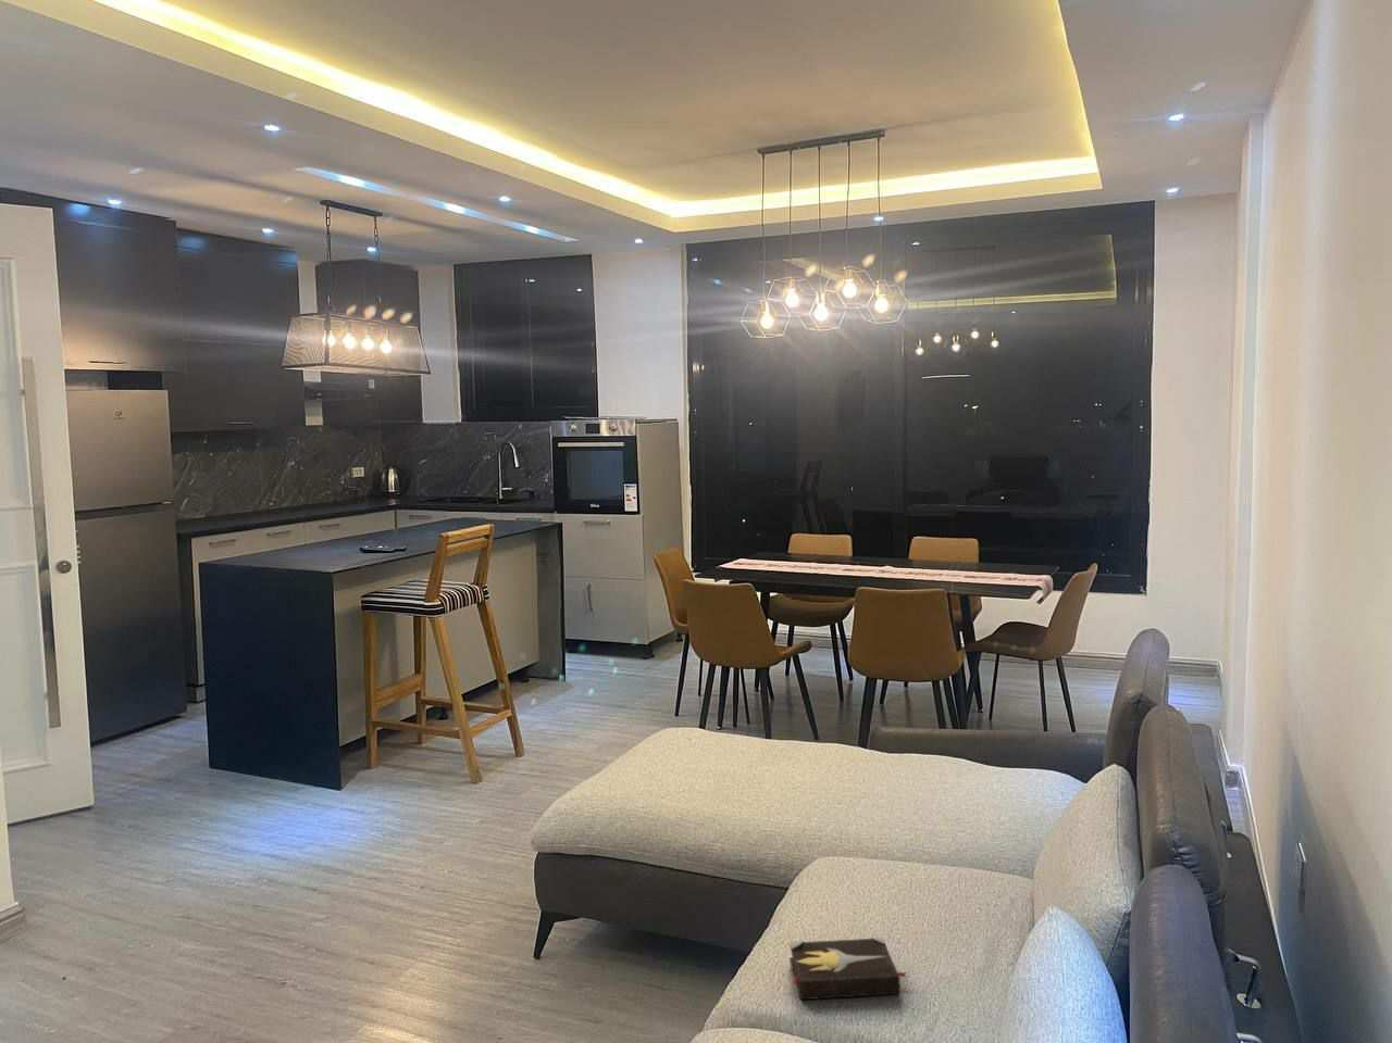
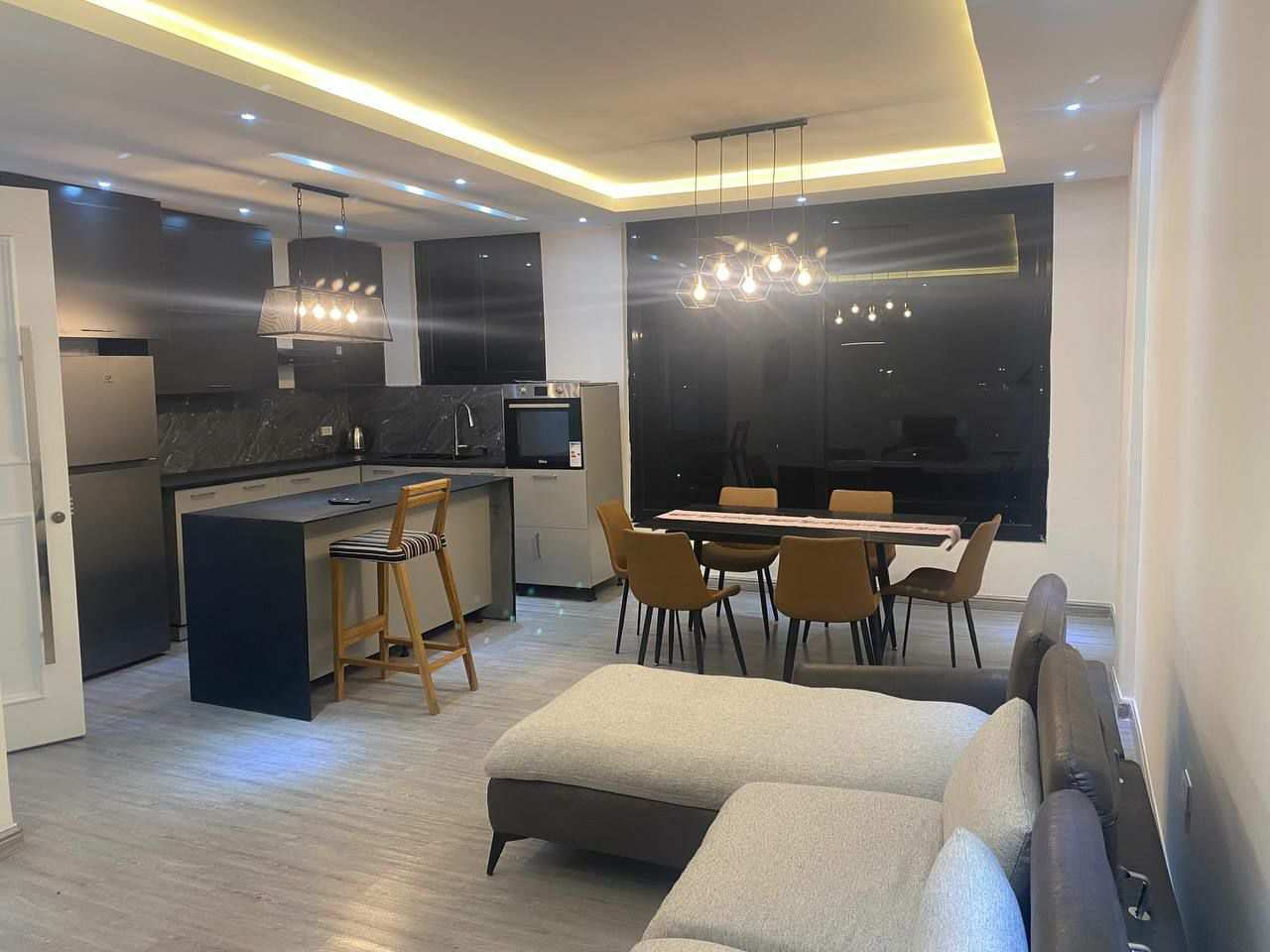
- hardback book [788,936,910,1000]
